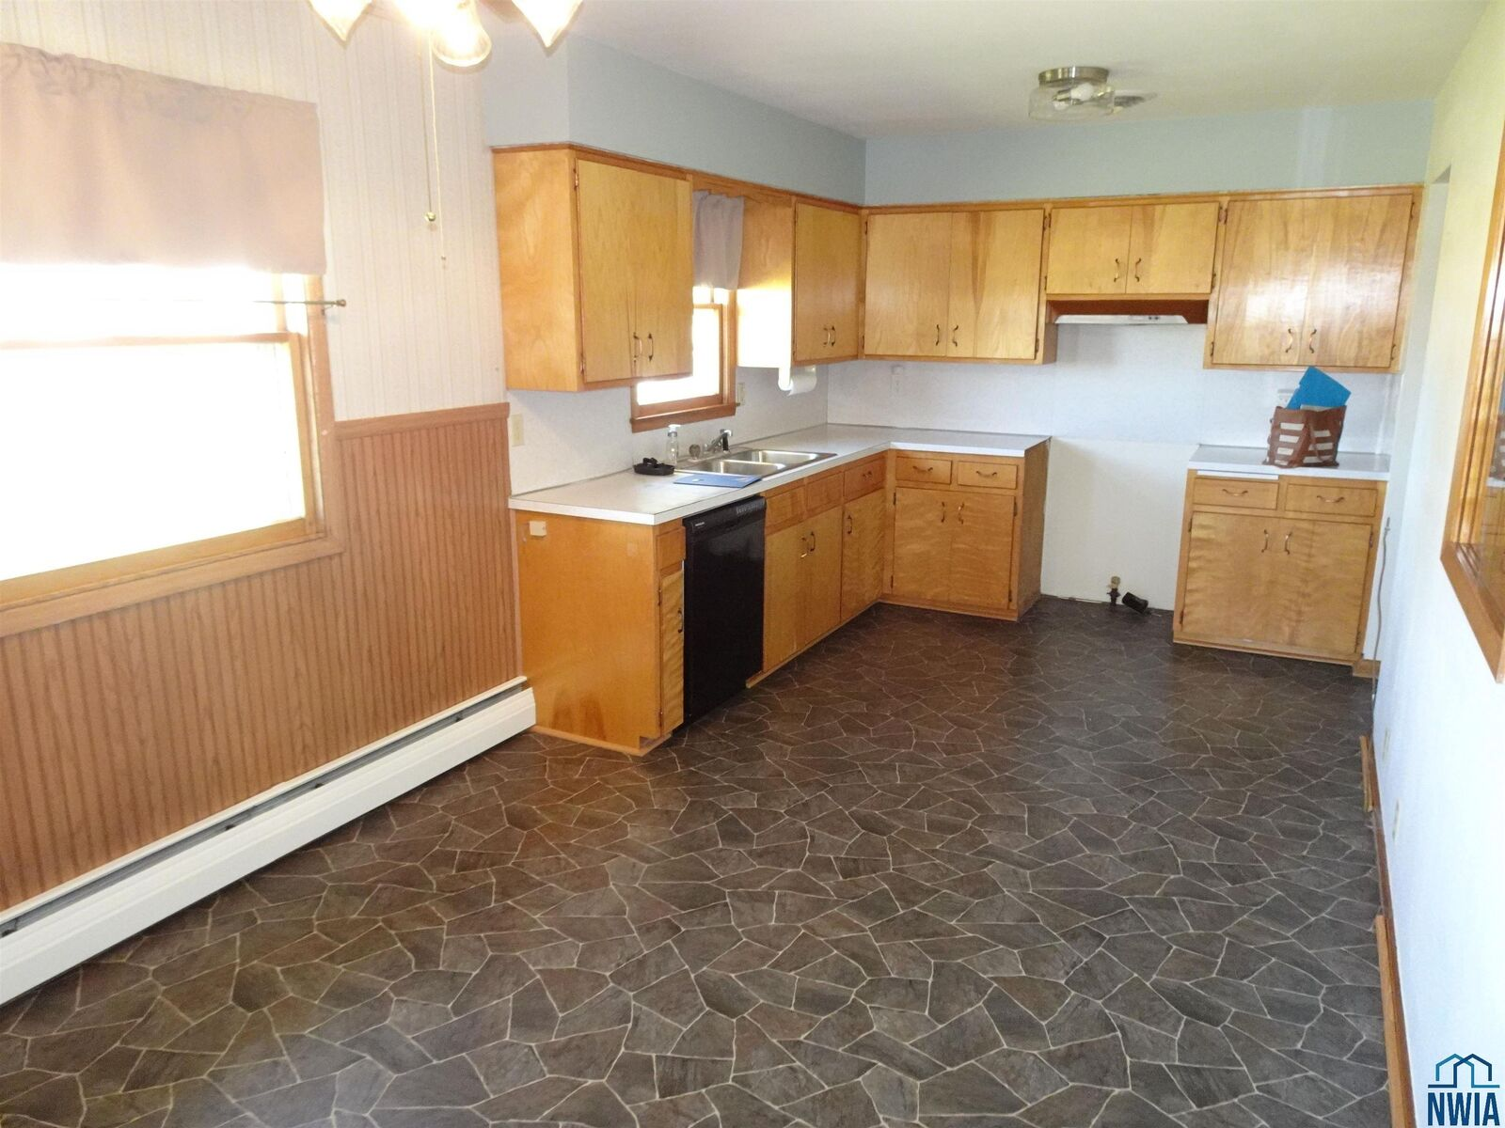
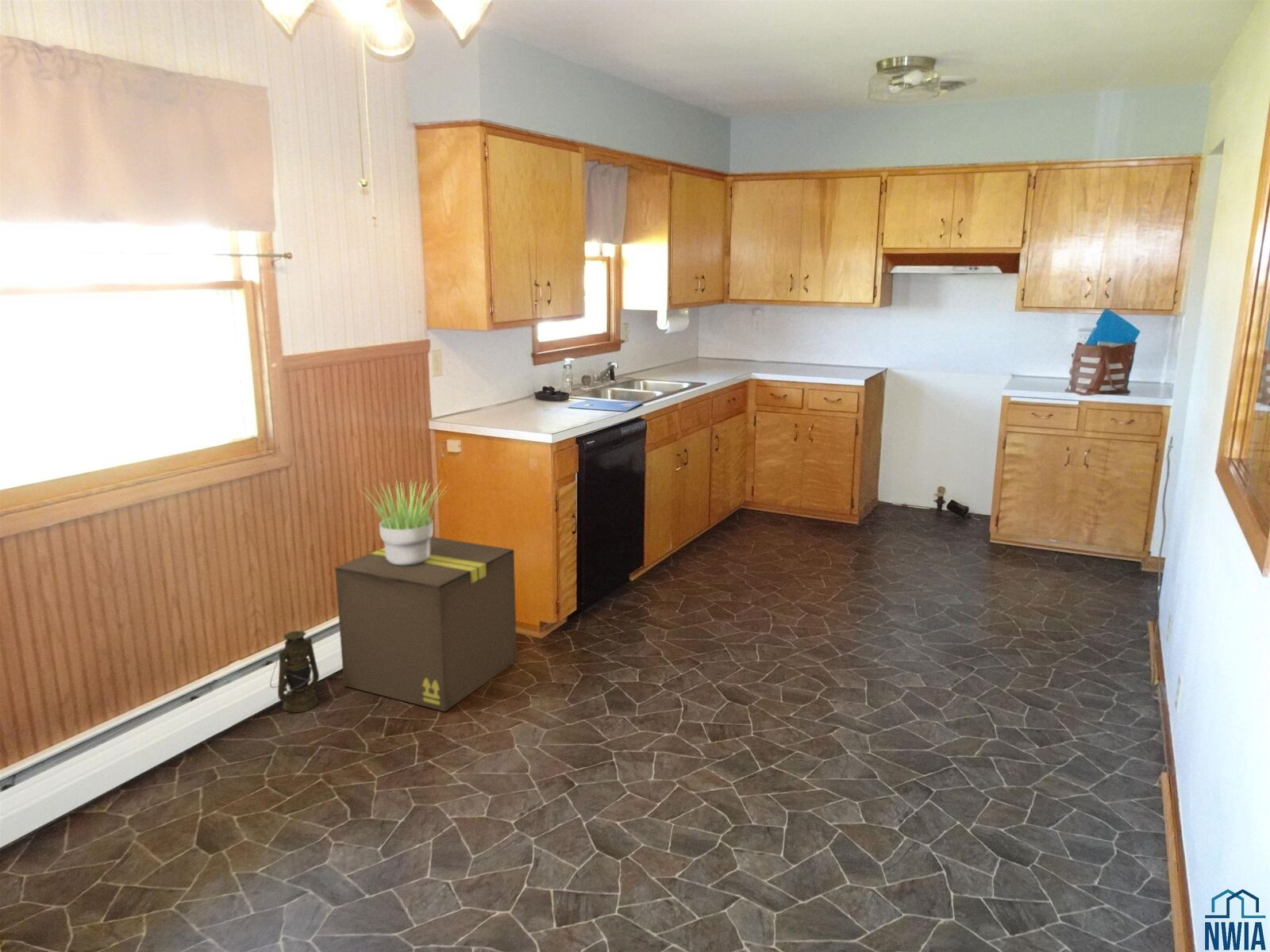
+ potted plant [361,478,448,565]
+ lantern [269,630,320,713]
+ cardboard box [334,536,518,712]
